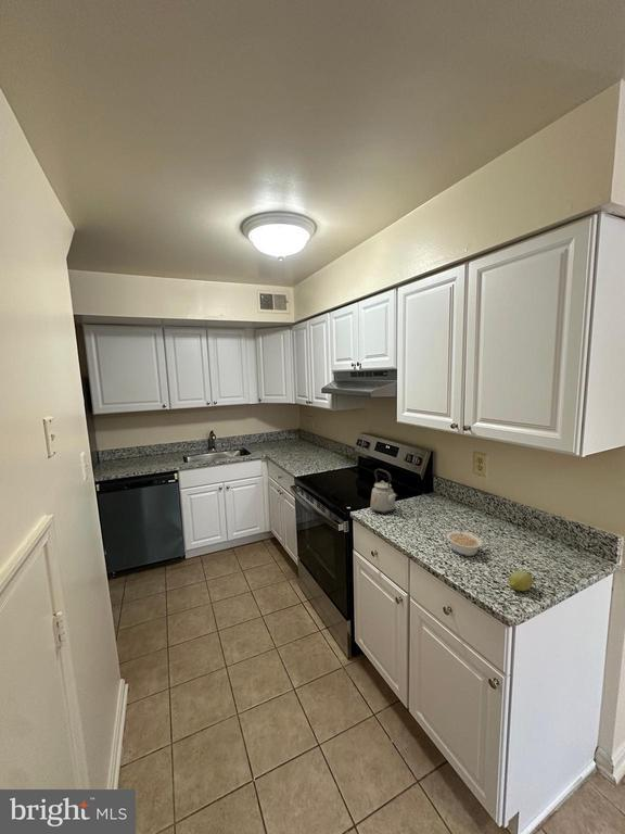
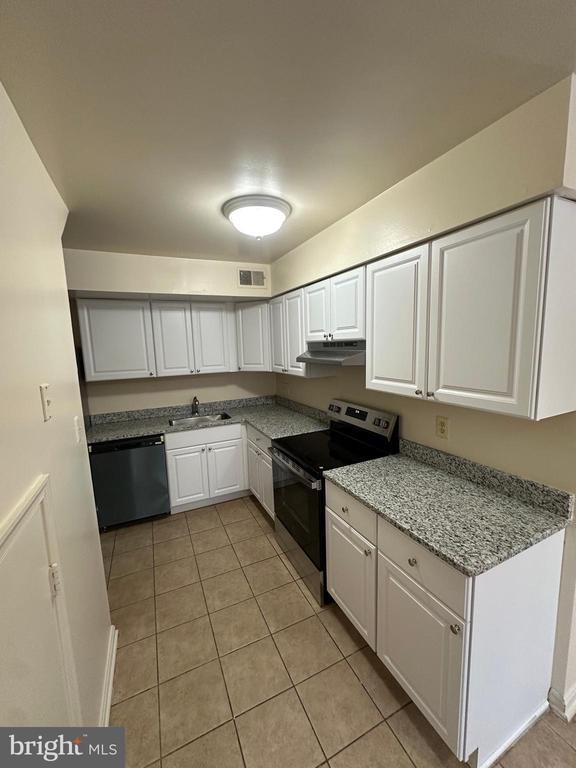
- kettle [369,468,398,514]
- legume [446,526,484,557]
- fruit [509,569,534,592]
